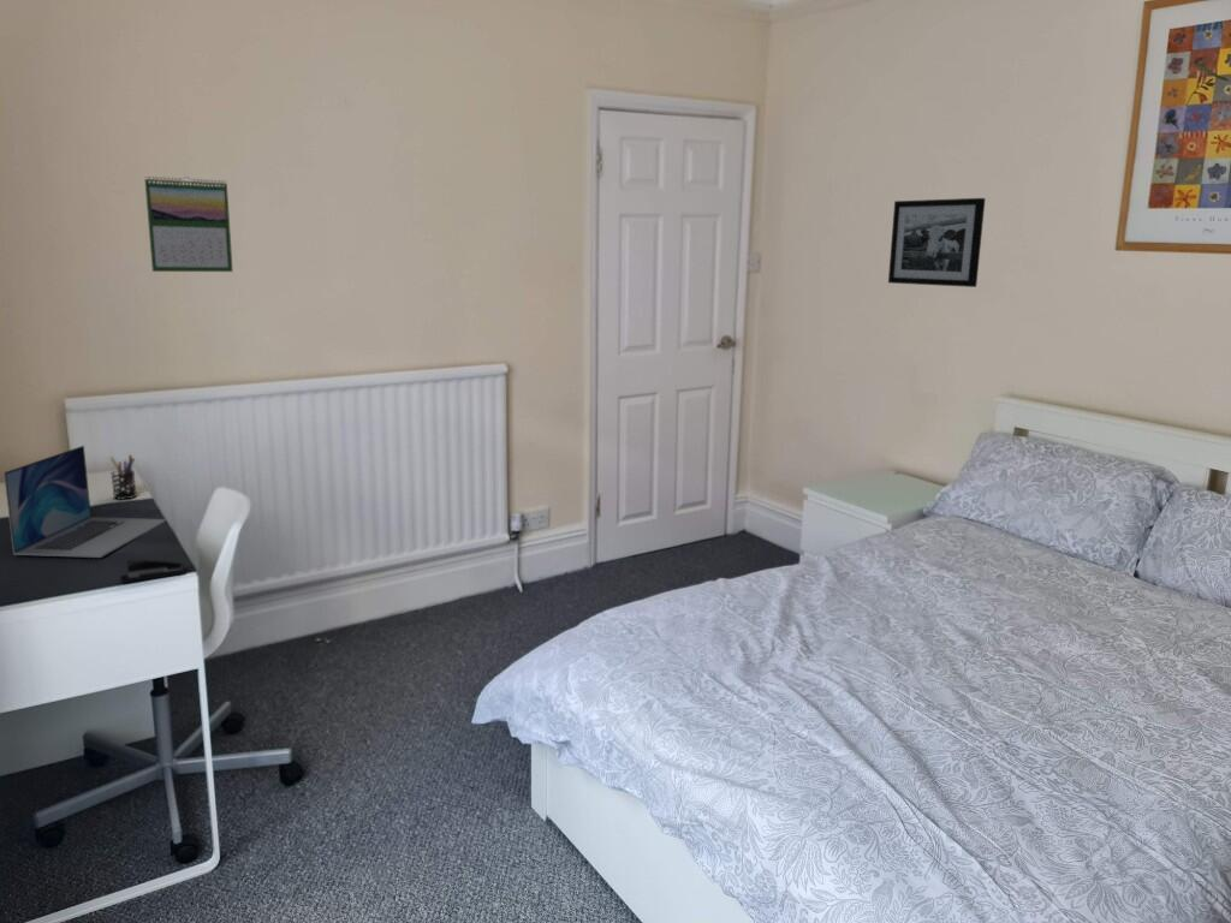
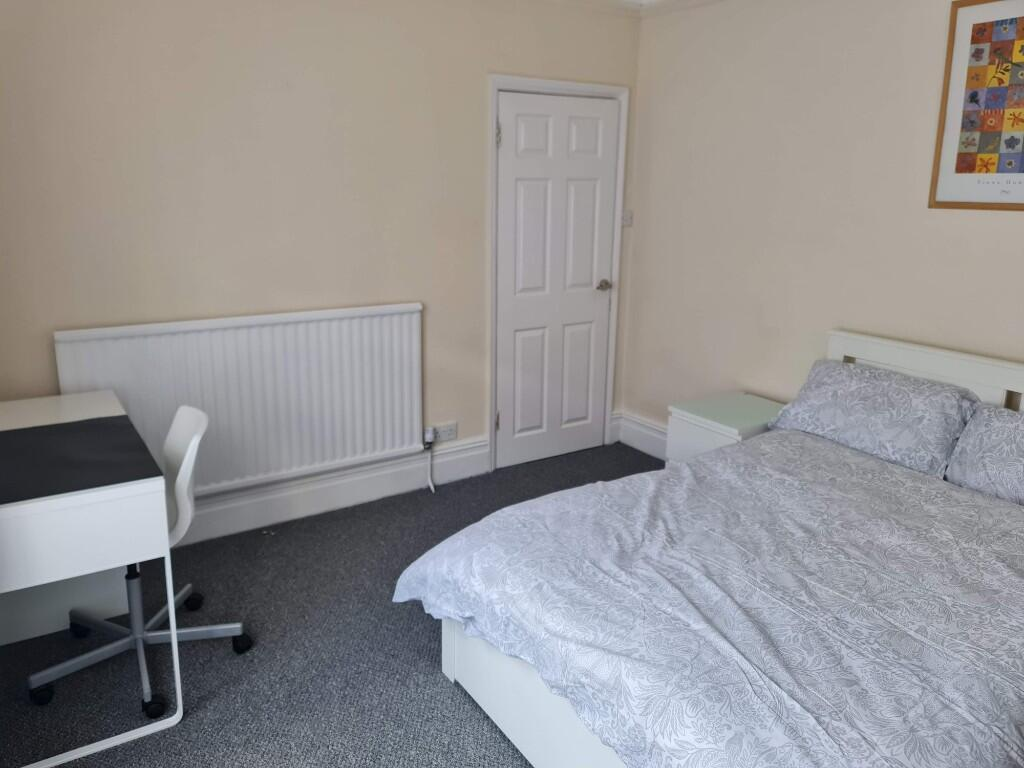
- stapler [119,558,186,584]
- laptop [2,445,168,559]
- pen holder [108,453,138,500]
- calendar [143,175,234,273]
- picture frame [887,197,987,288]
